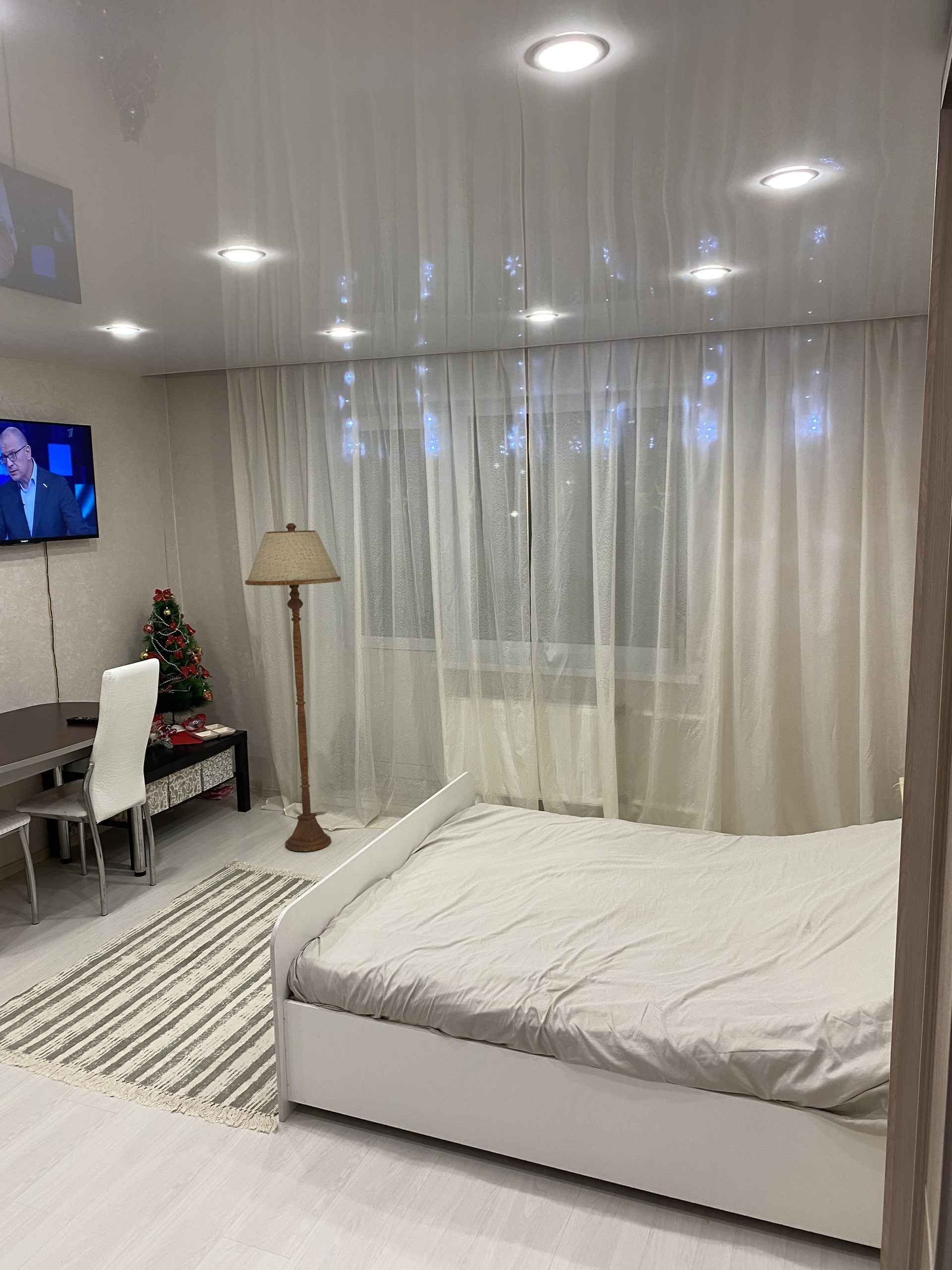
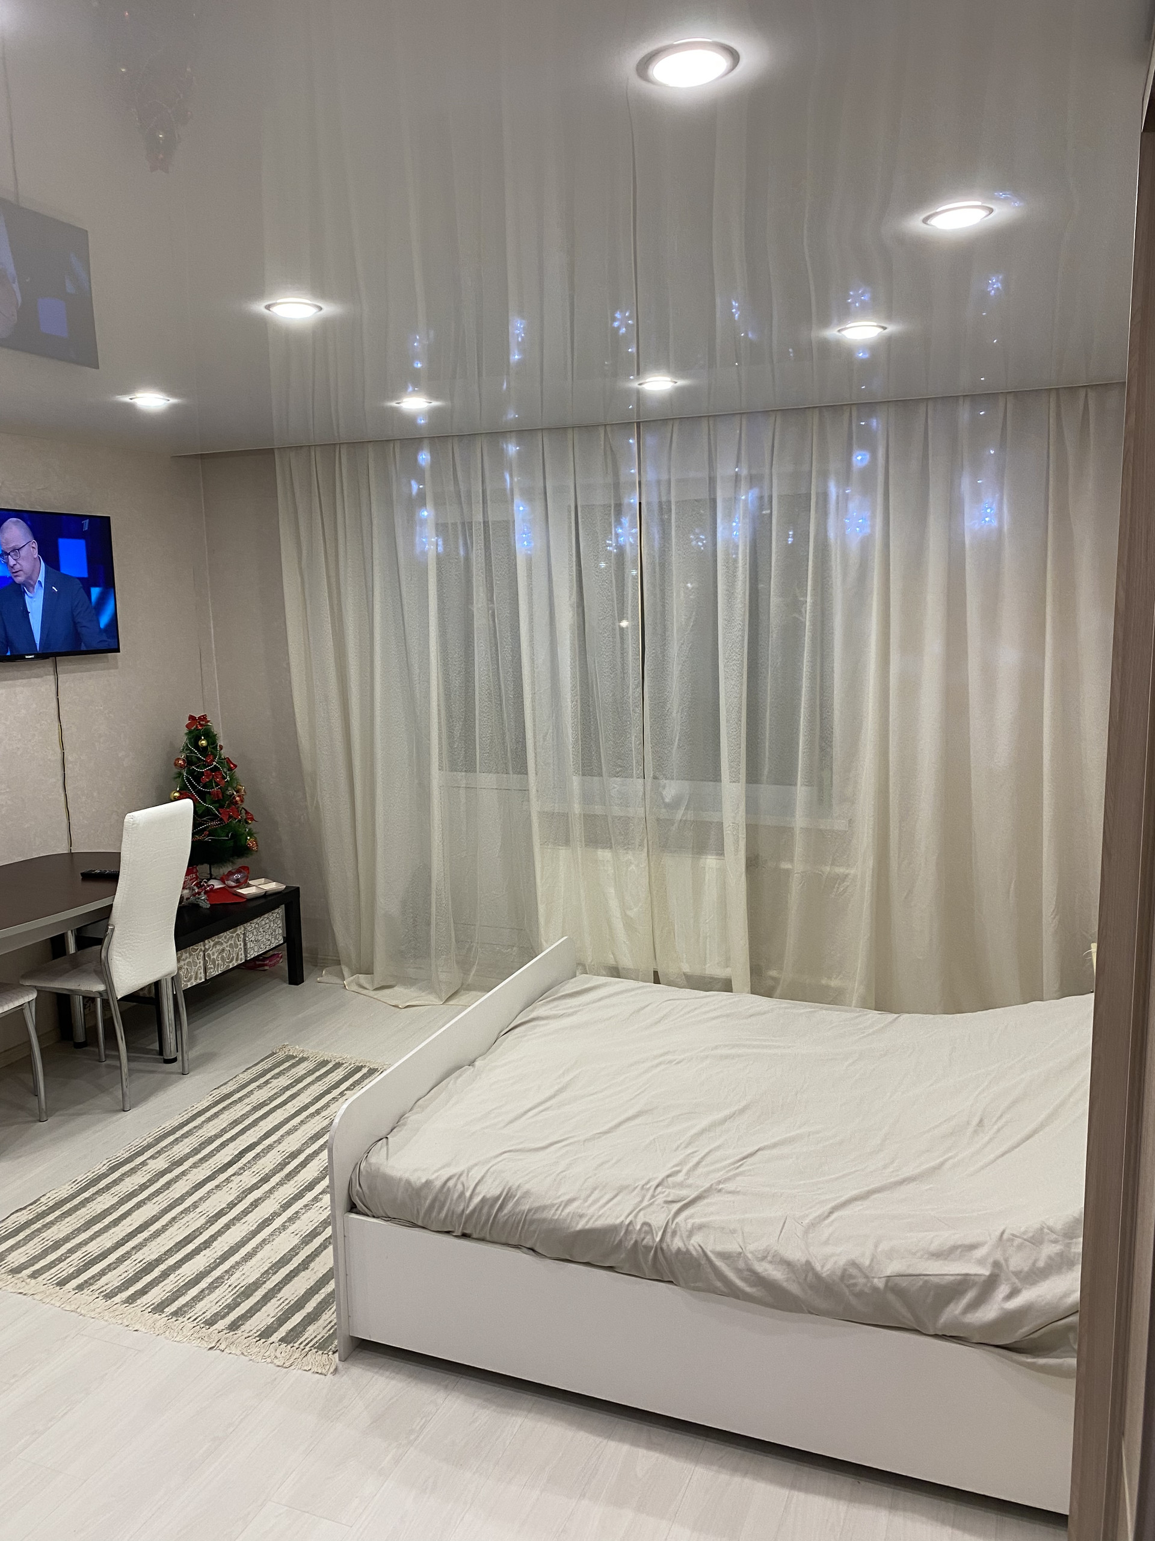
- floor lamp [245,522,341,852]
